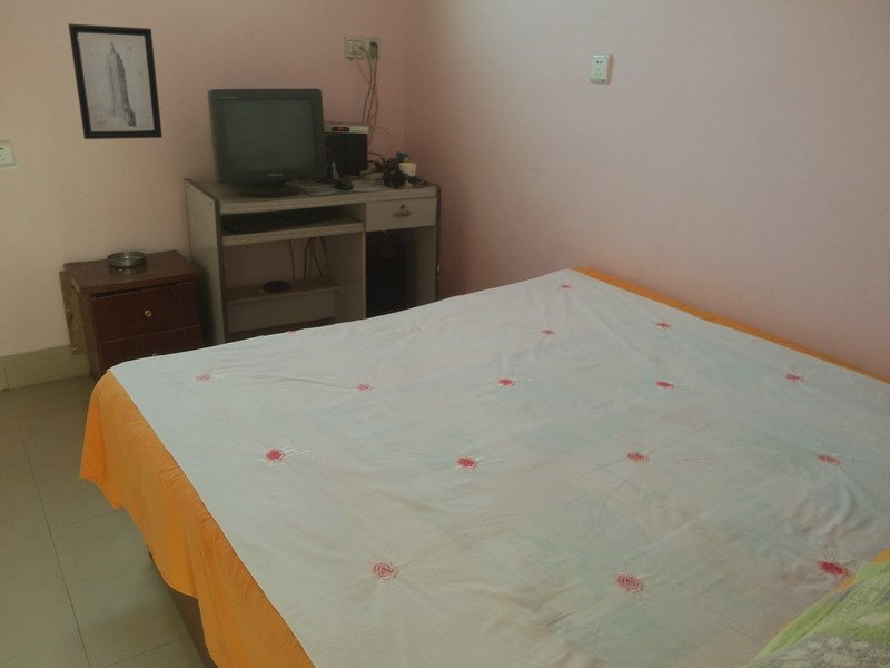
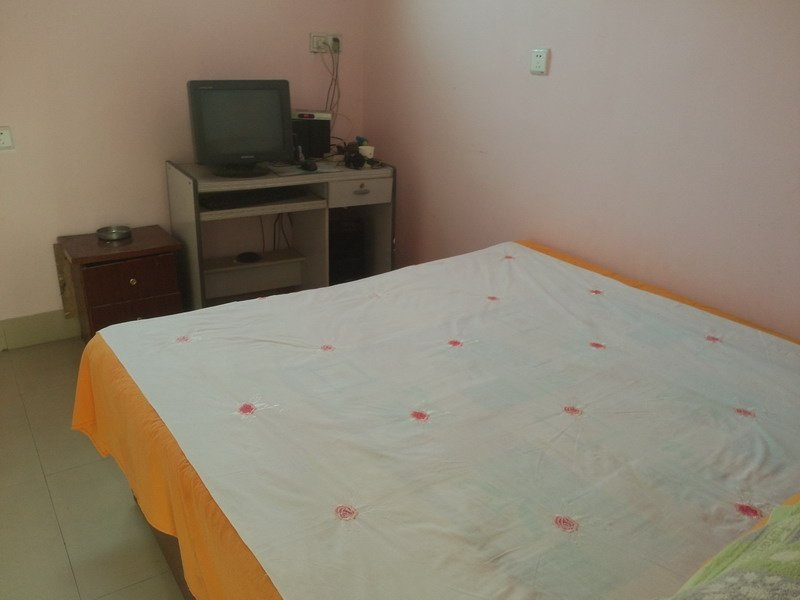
- wall art [67,22,164,140]
